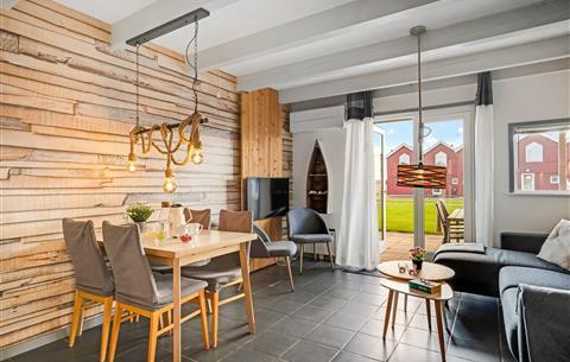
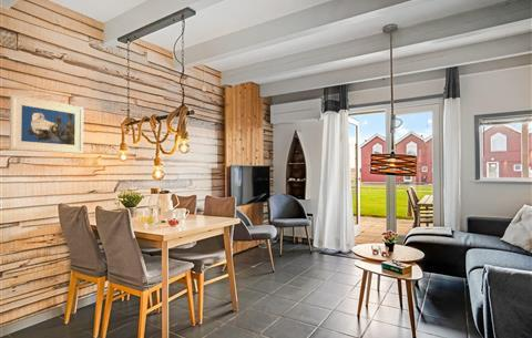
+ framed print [9,93,84,154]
